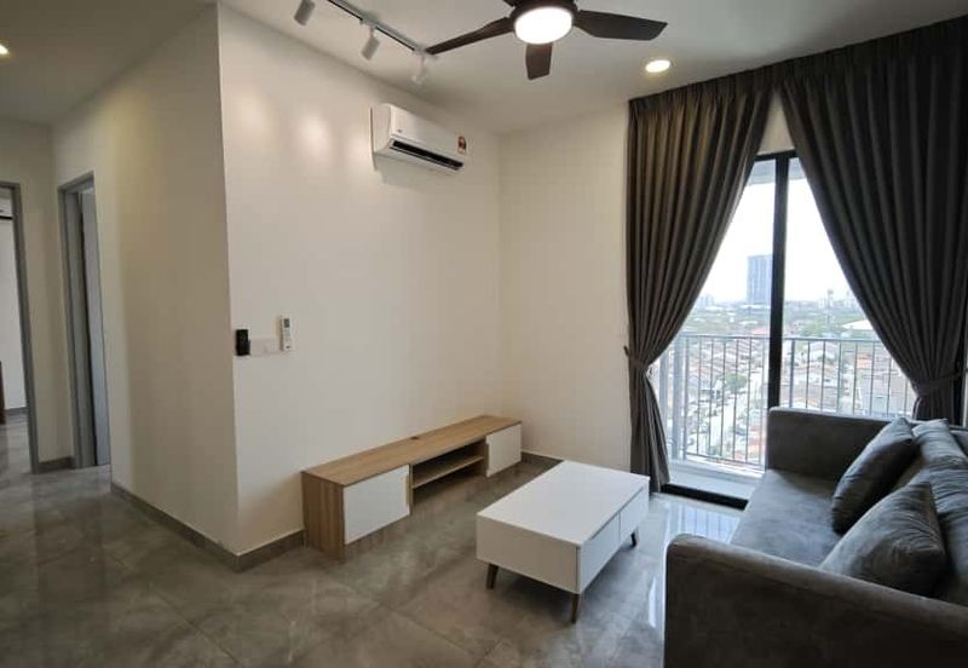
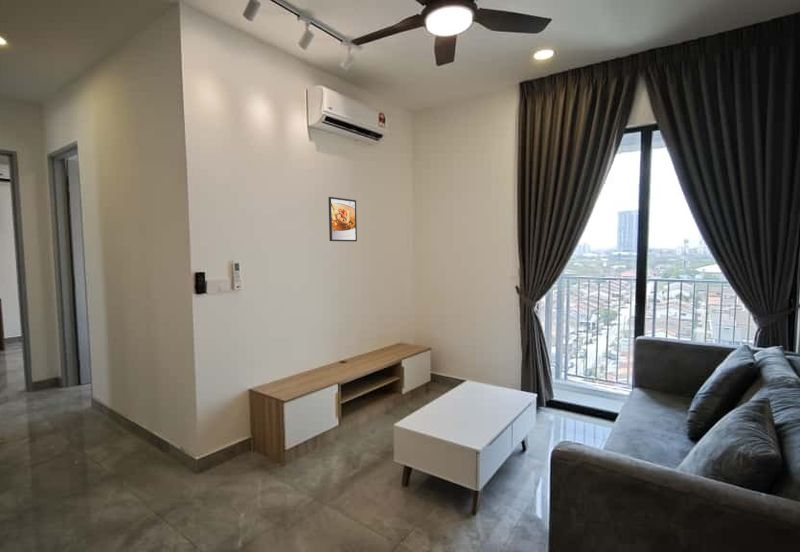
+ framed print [327,196,358,242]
